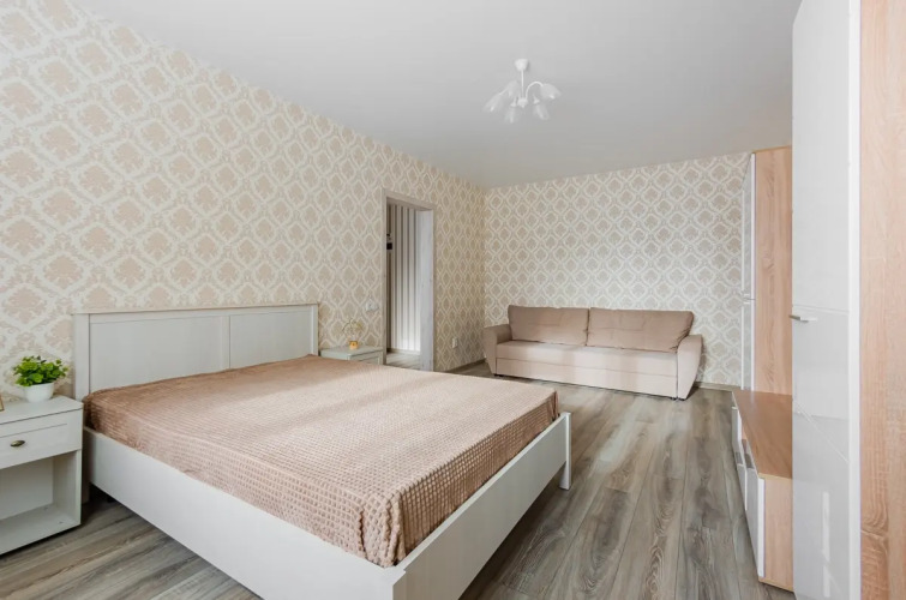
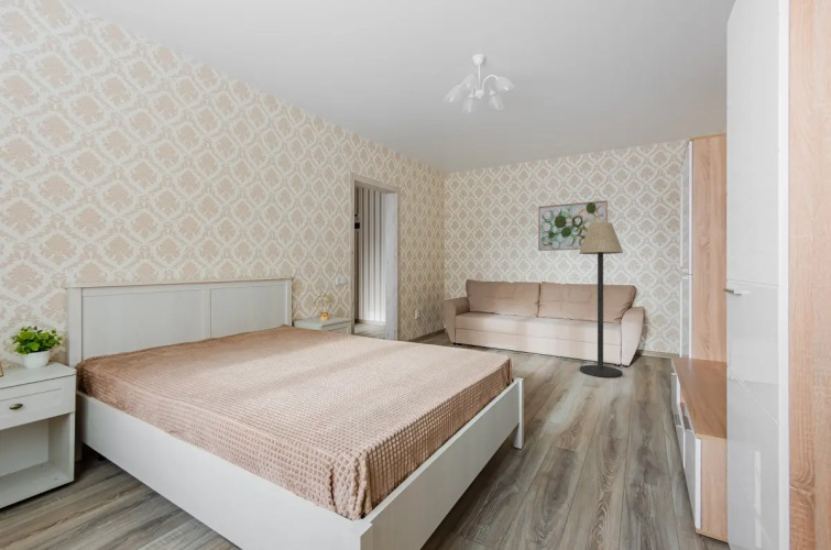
+ floor lamp [578,221,624,378]
+ wall art [537,199,609,252]
